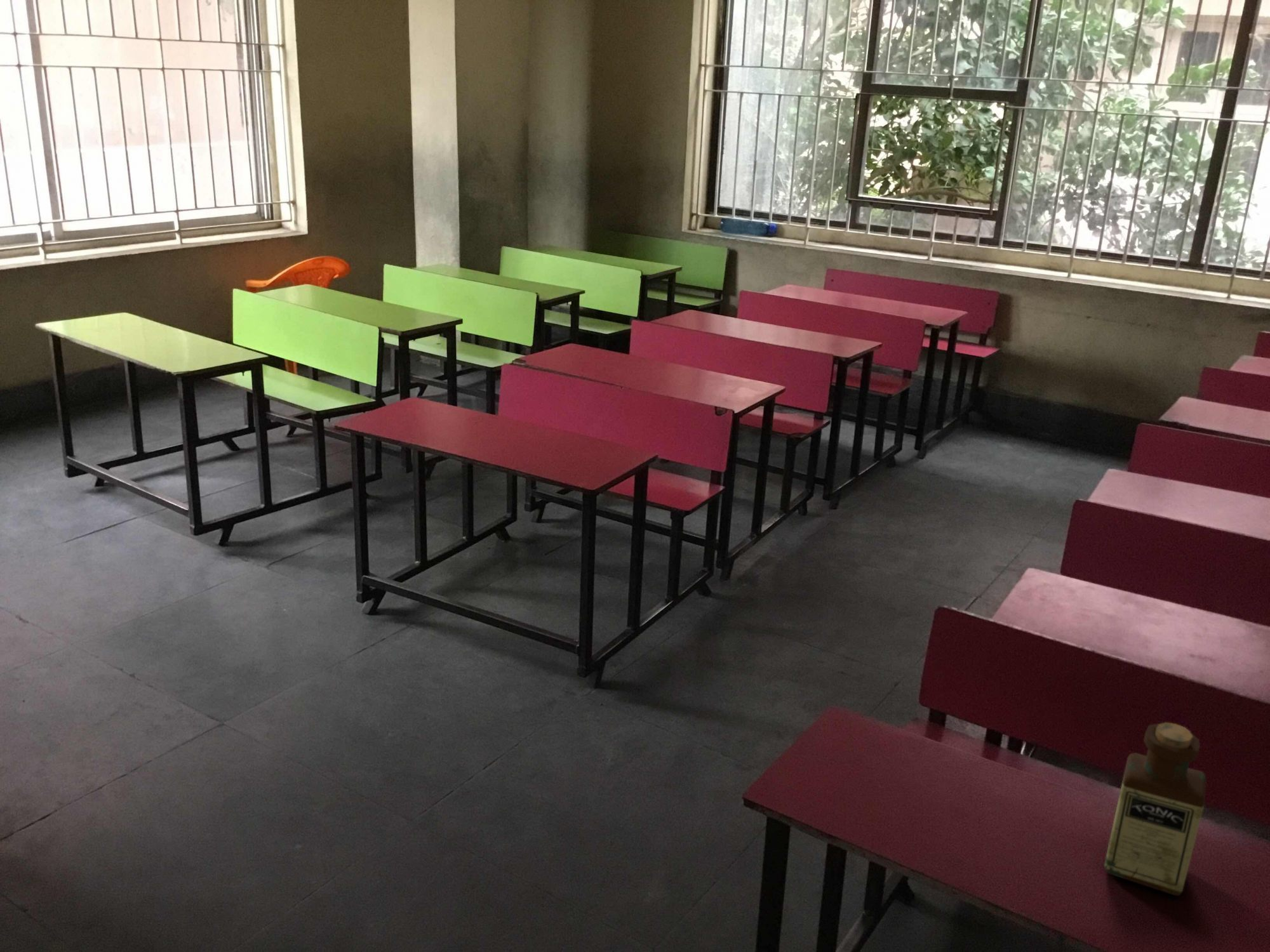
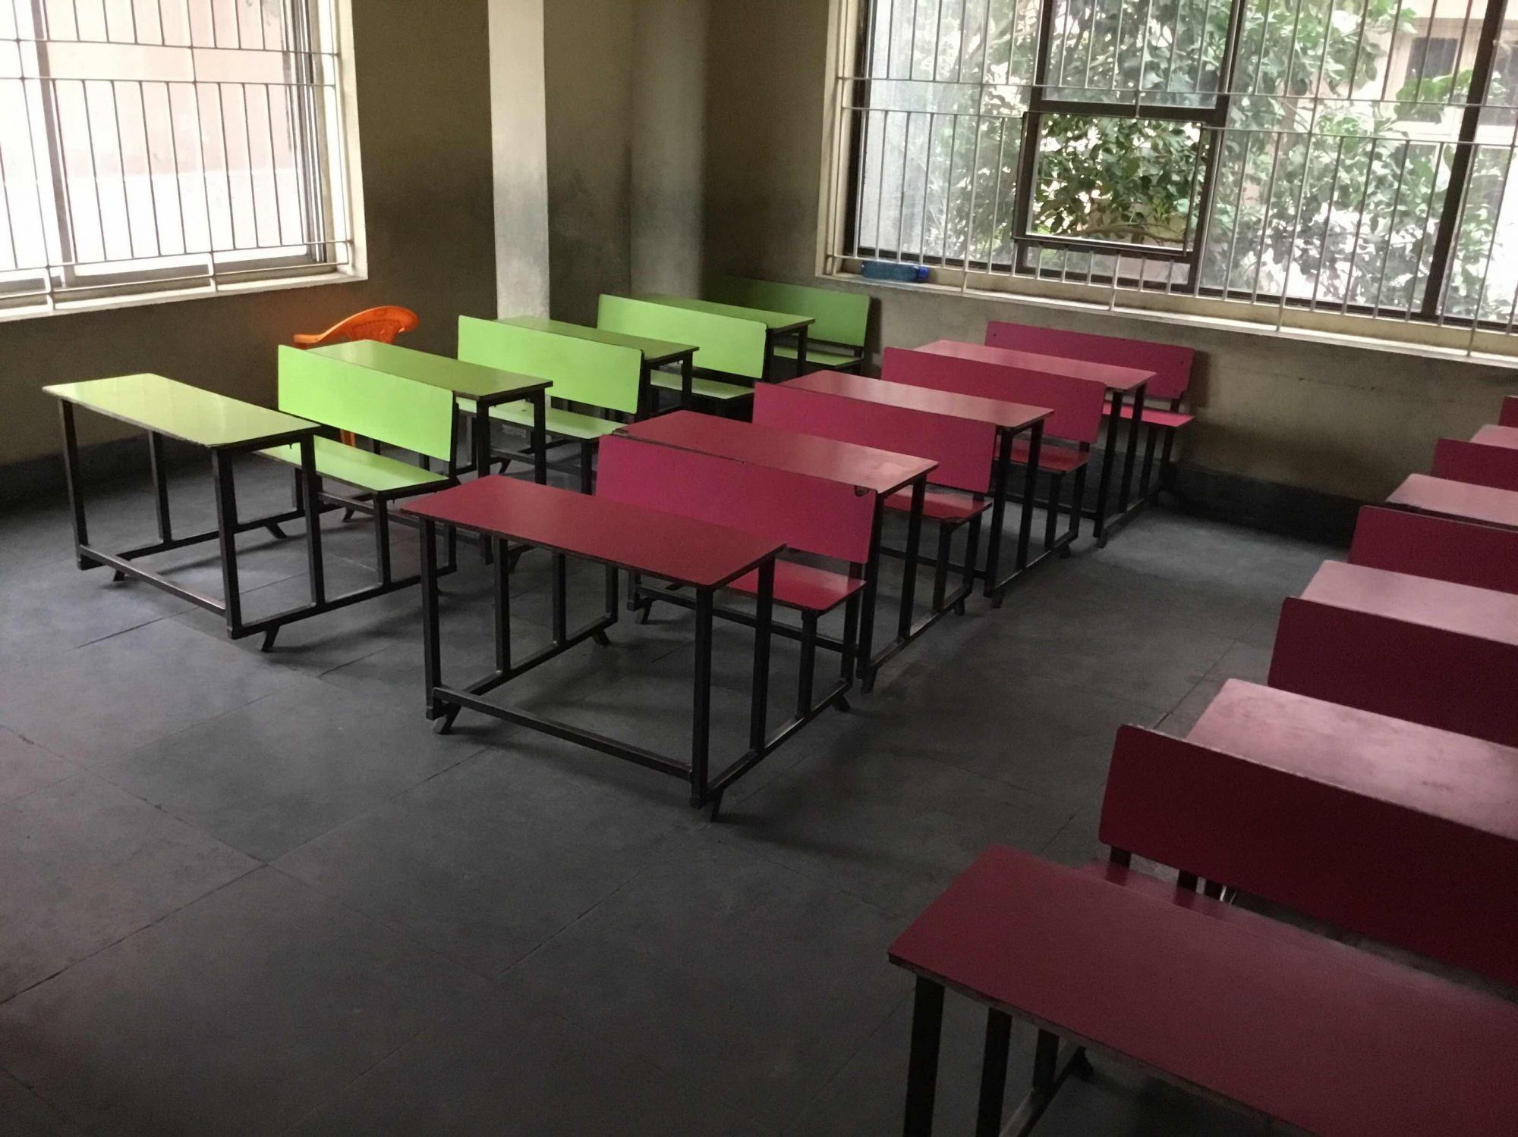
- bottle [1104,722,1206,896]
